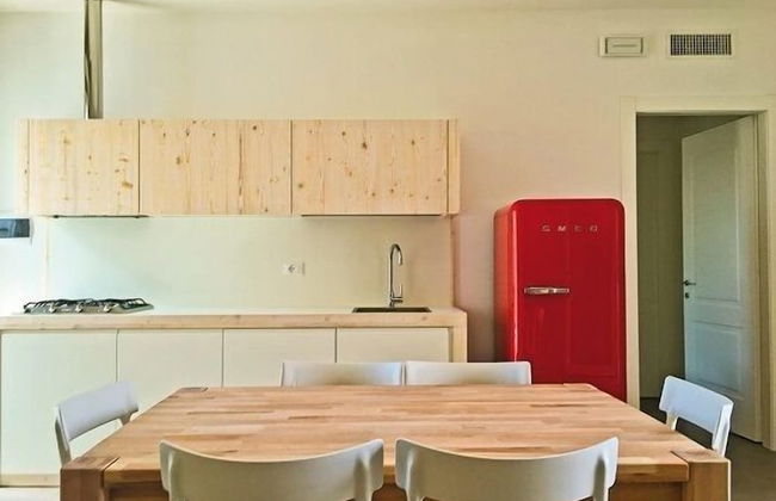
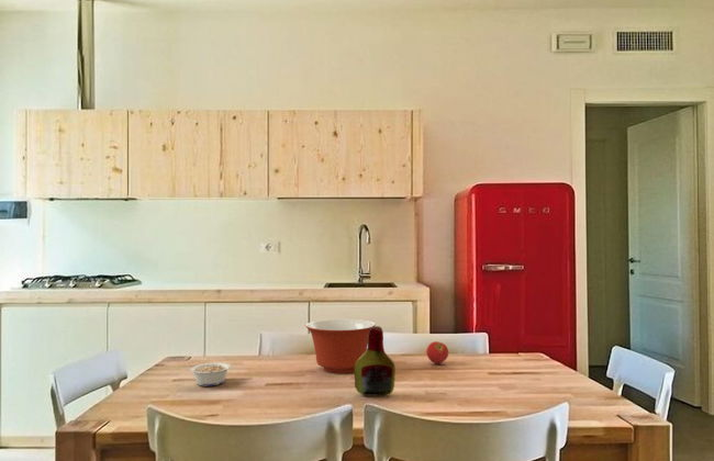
+ bottle [354,325,397,397]
+ fruit [425,340,449,364]
+ mixing bowl [304,318,377,374]
+ legume [186,361,232,387]
